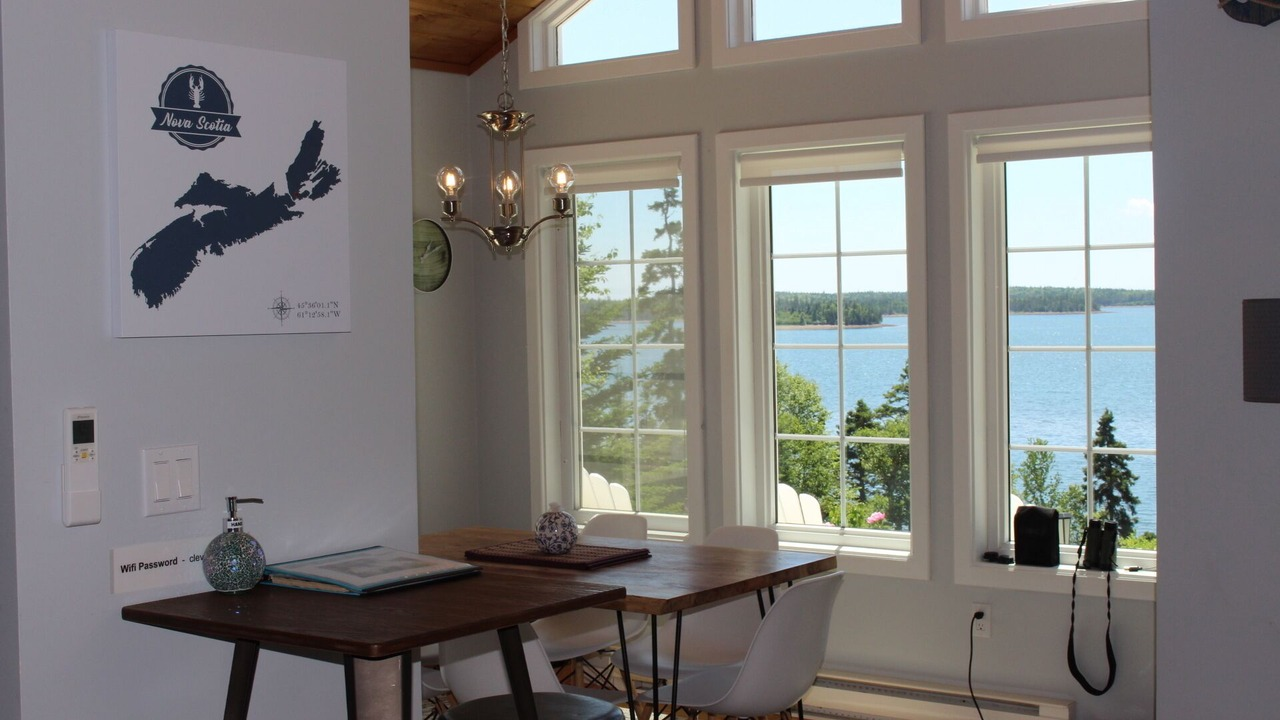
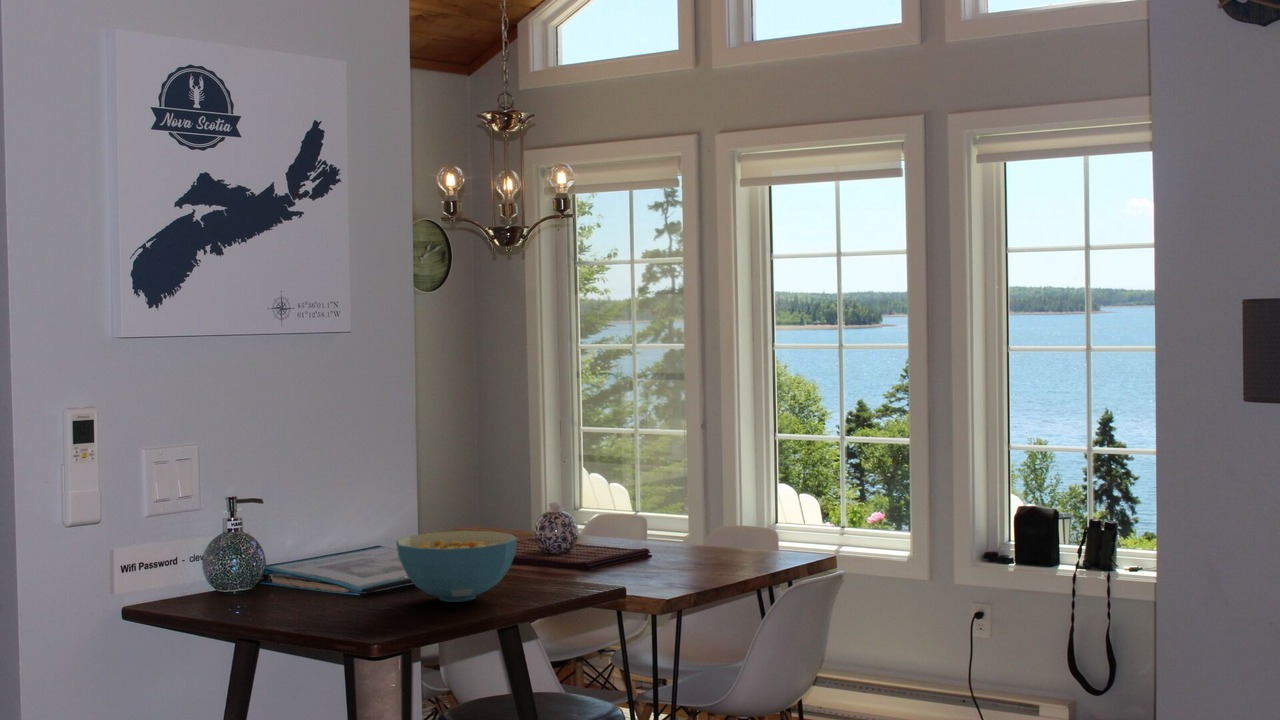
+ cereal bowl [395,530,518,603]
